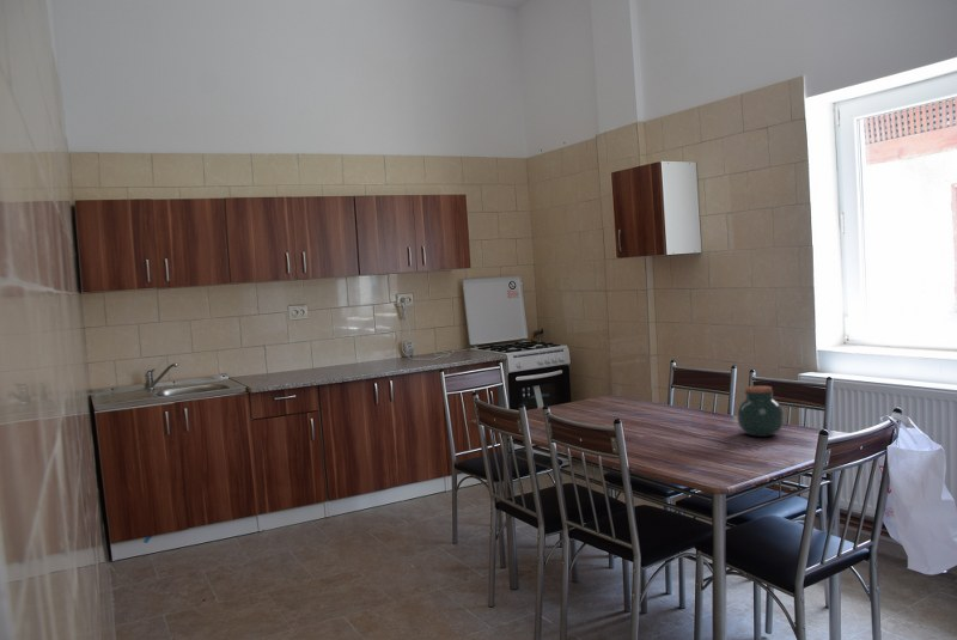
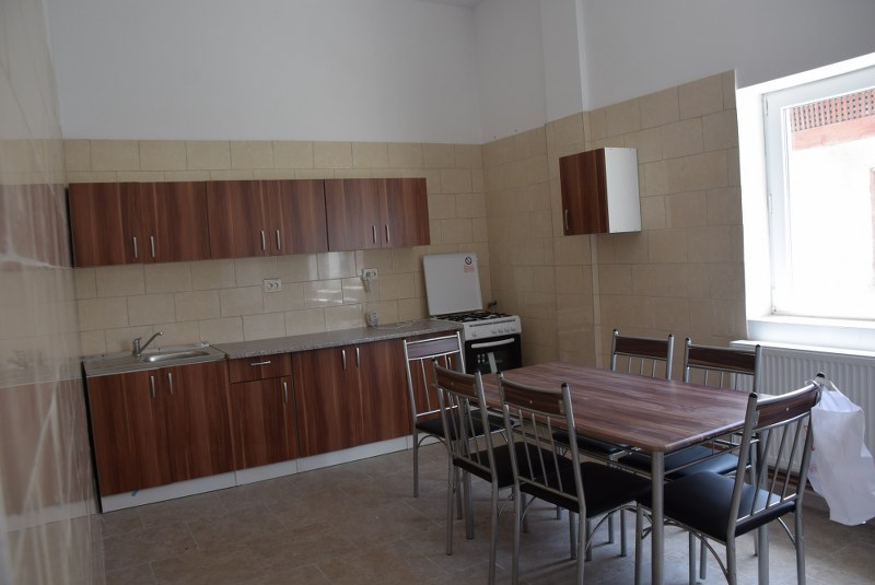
- jar [736,385,785,438]
